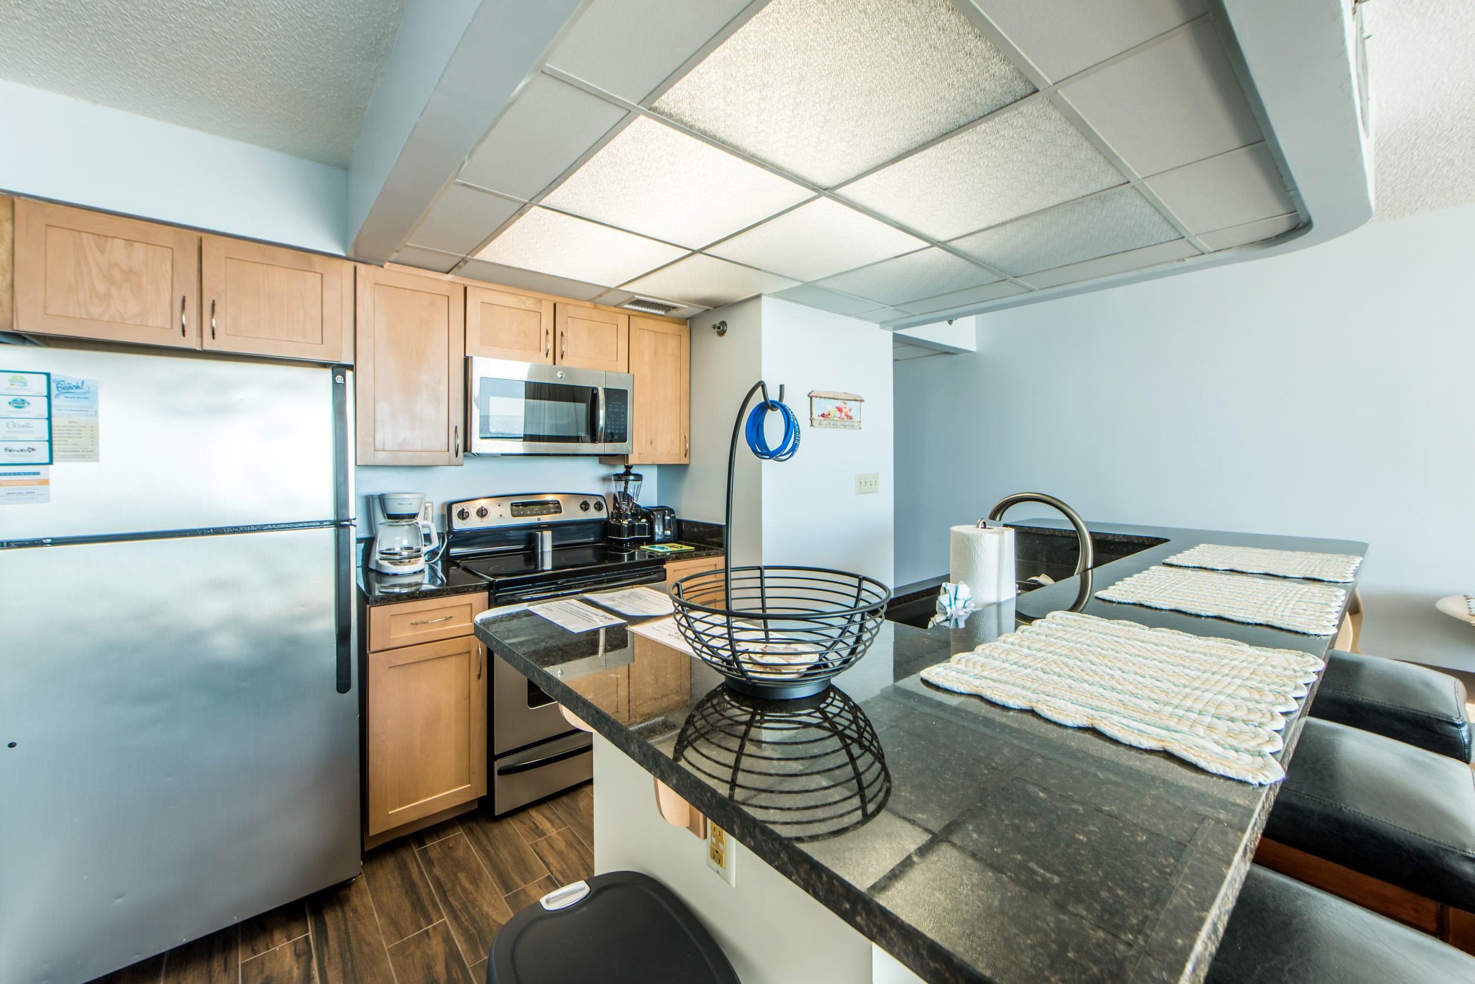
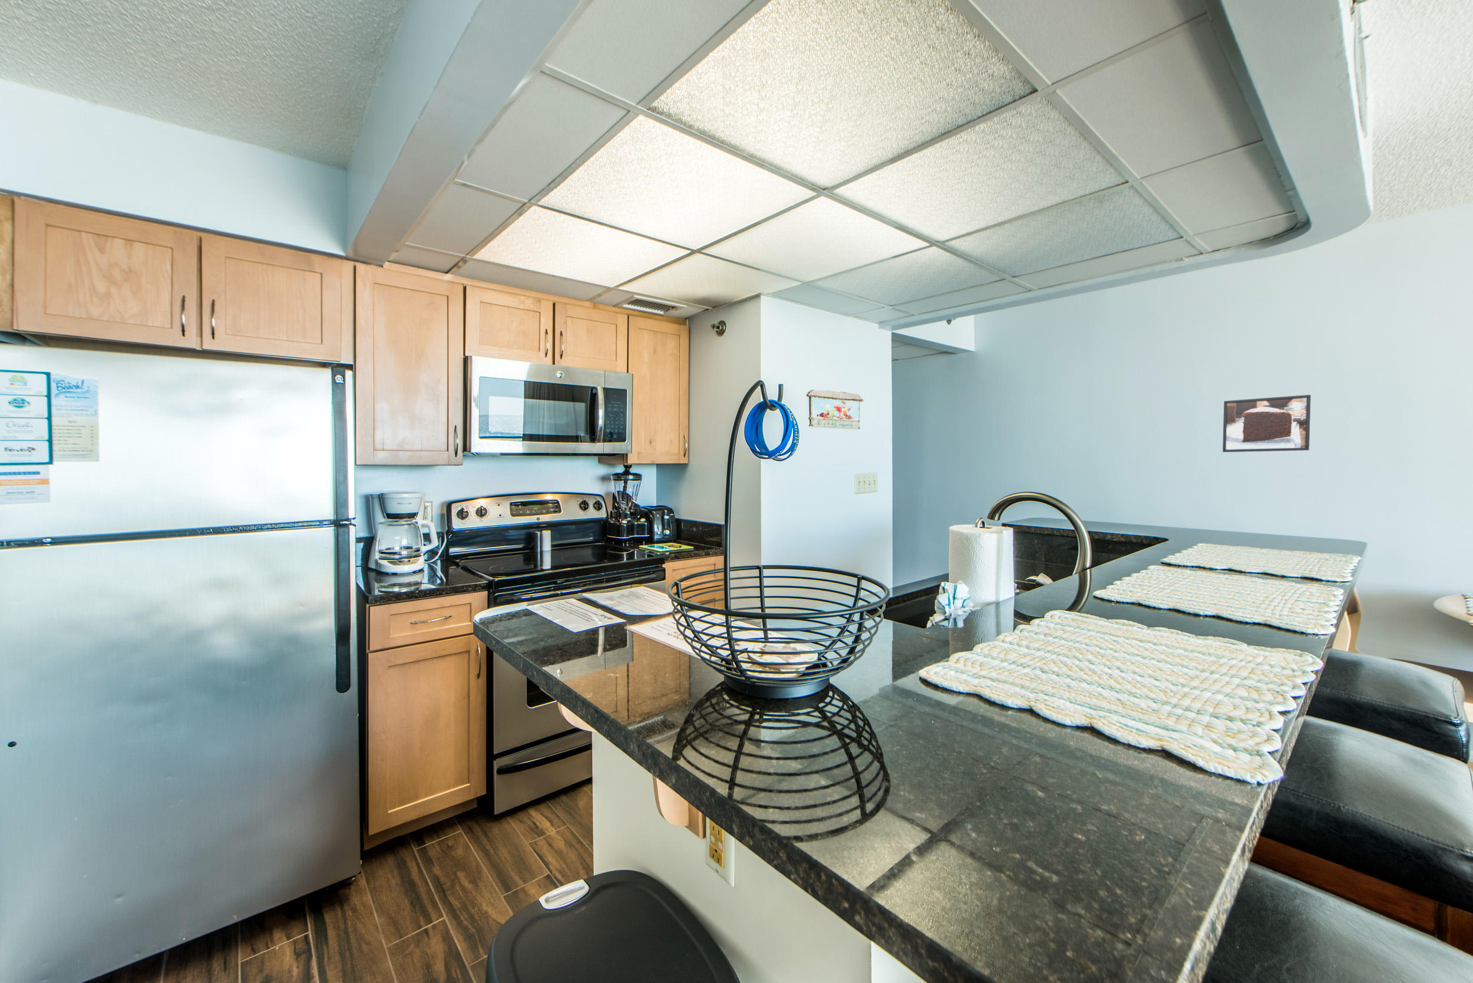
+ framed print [1222,394,1312,453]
